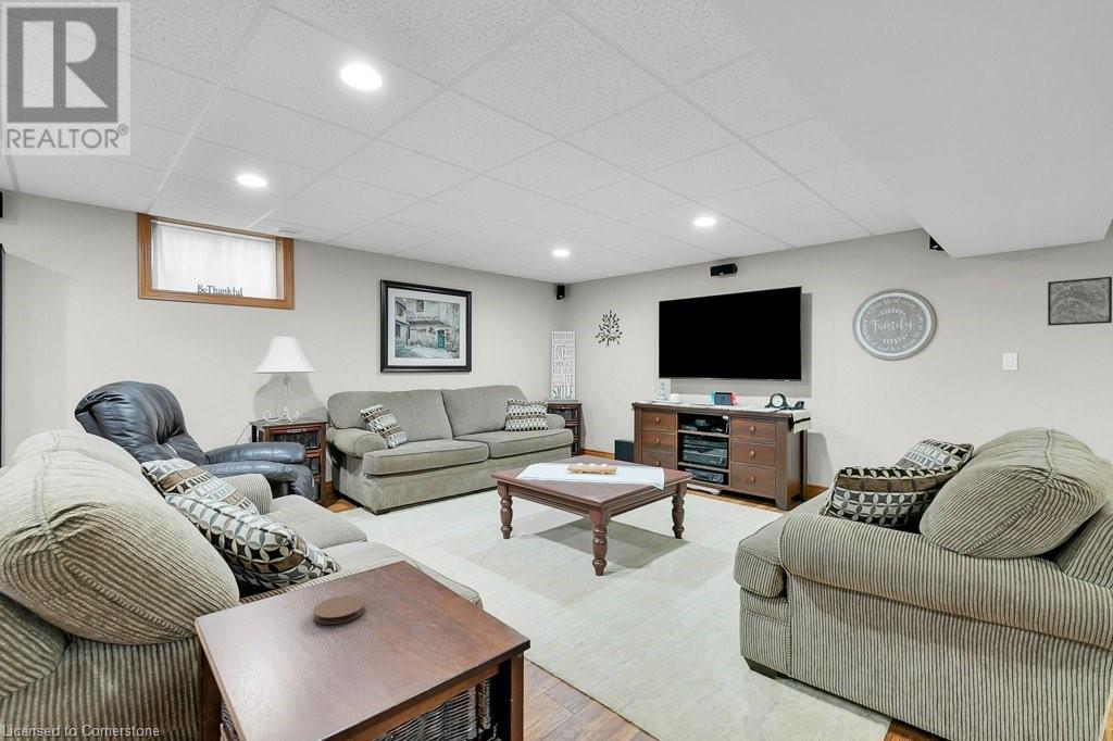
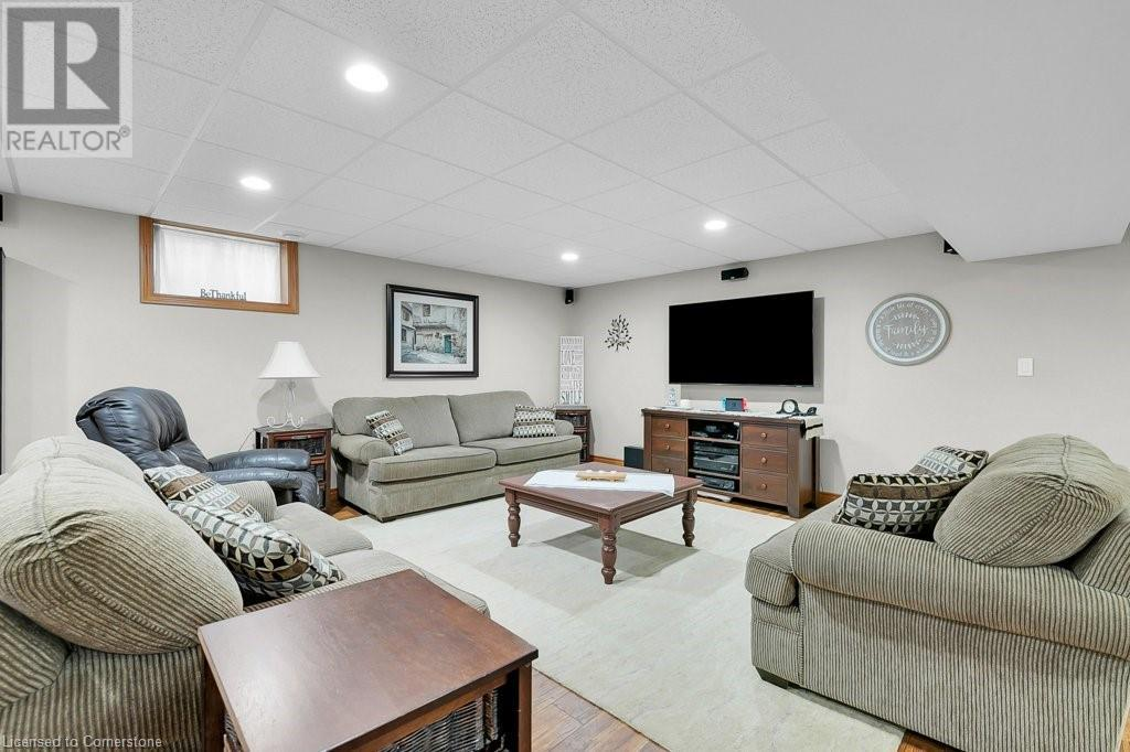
- wall art [1047,276,1113,327]
- coaster [312,594,366,626]
